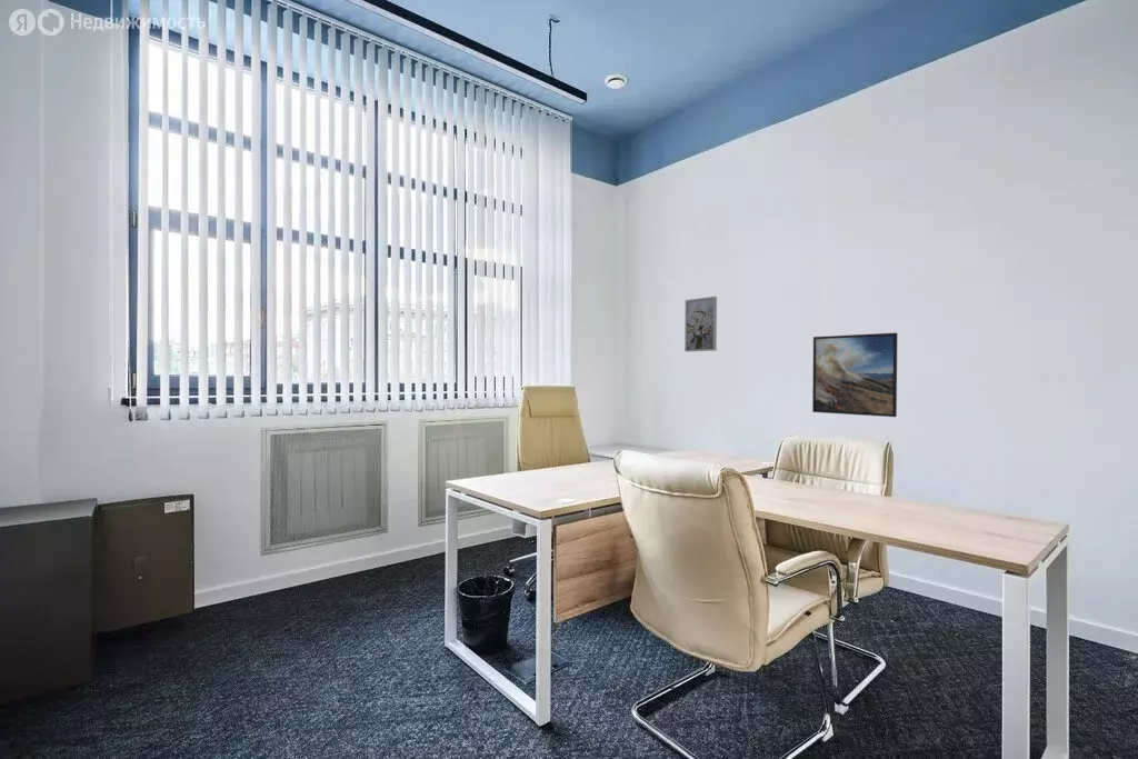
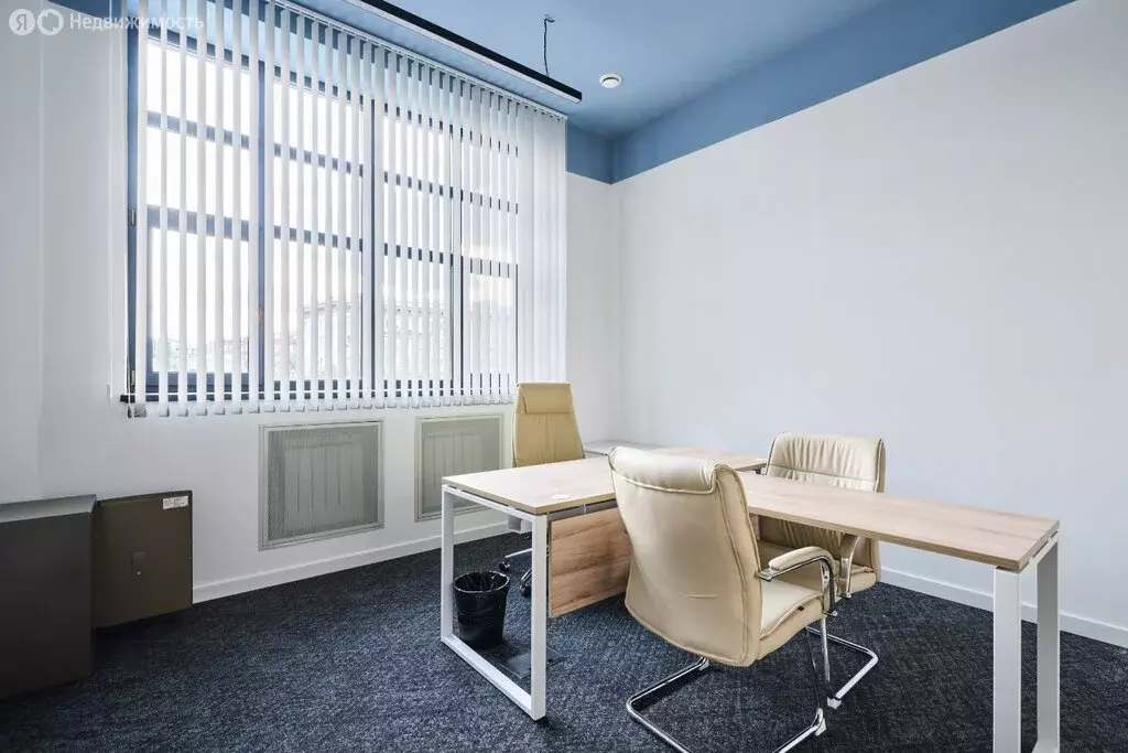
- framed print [811,332,898,418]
- wall art [683,296,718,352]
